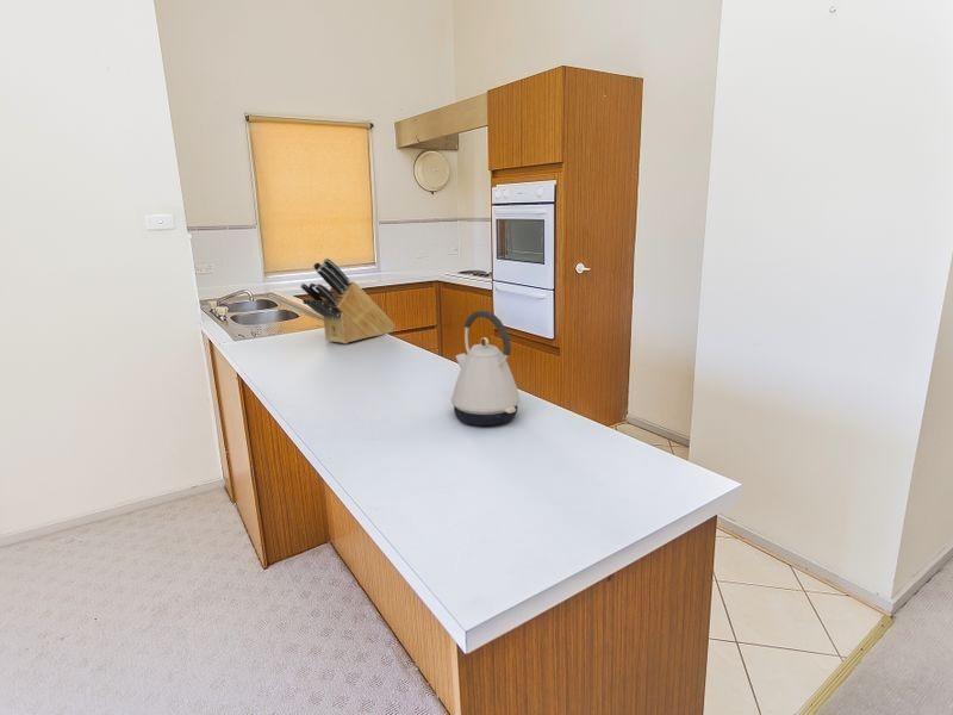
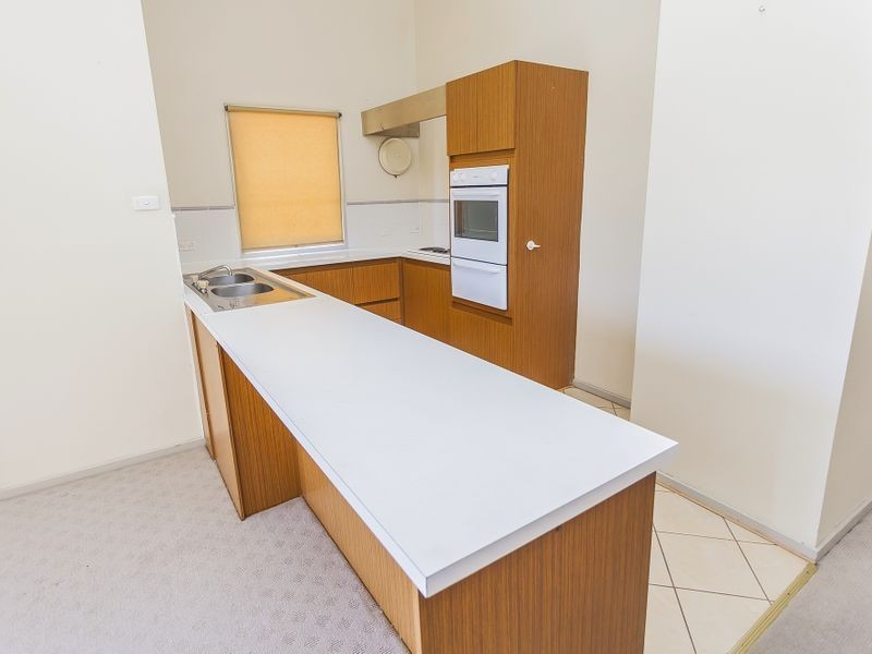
- kettle [450,310,521,427]
- knife block [299,257,395,344]
